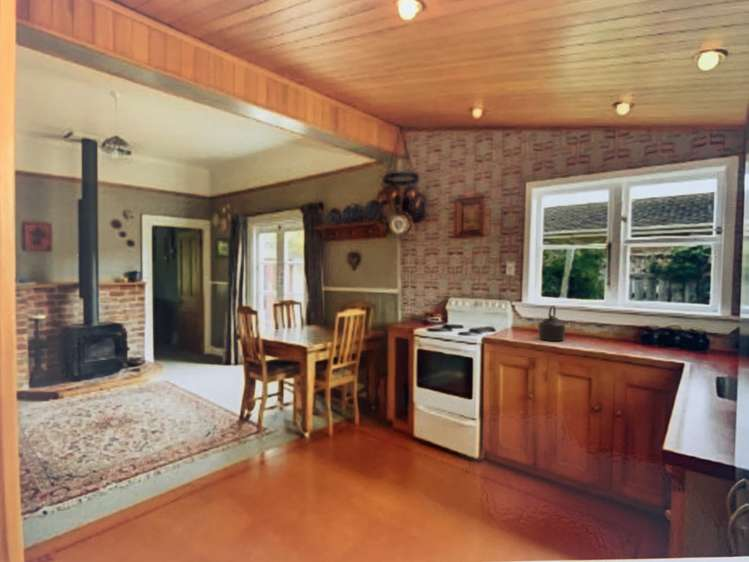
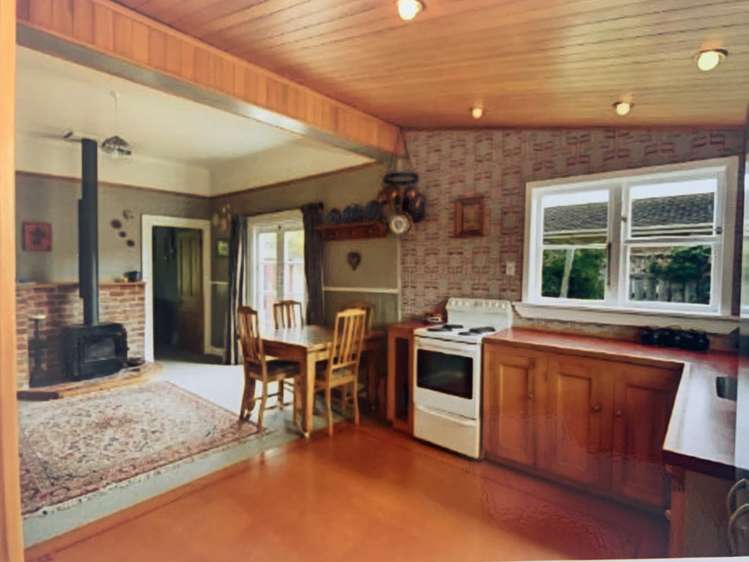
- kettle [537,305,566,342]
